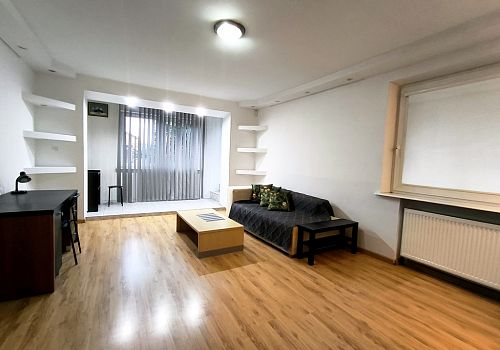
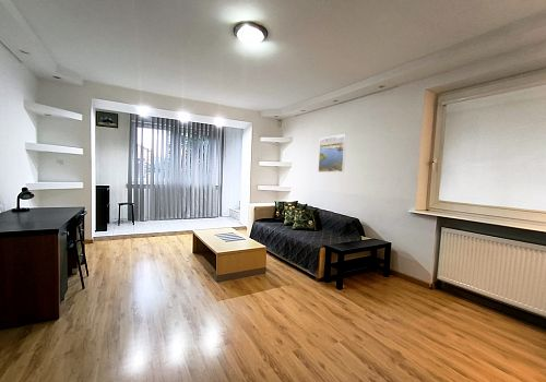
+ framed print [317,133,347,174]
